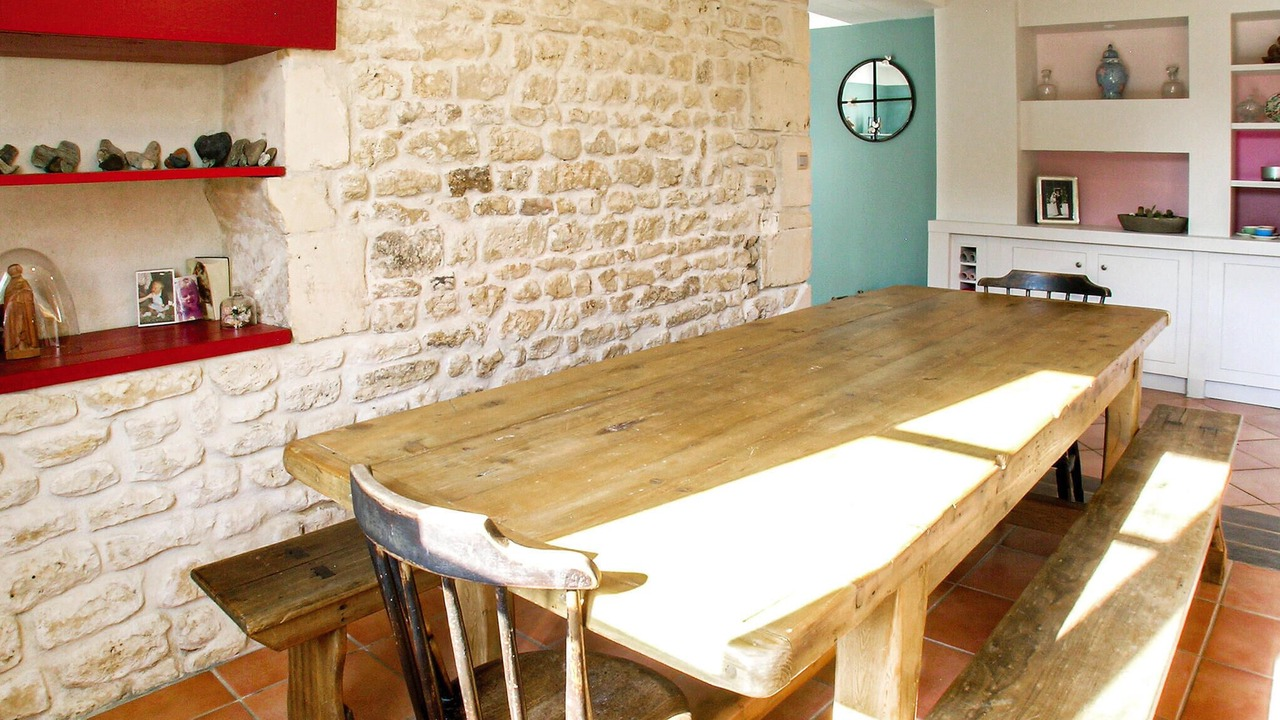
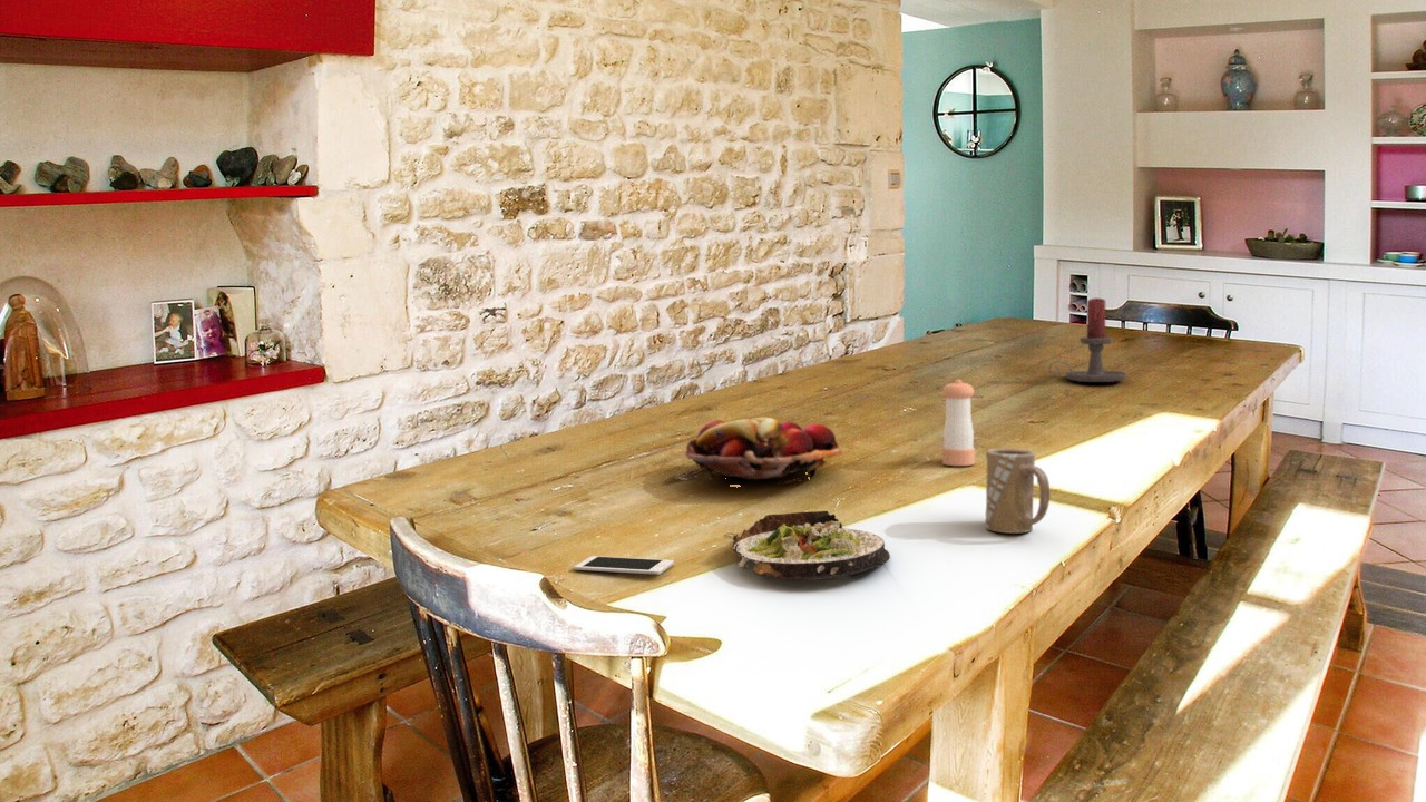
+ pepper shaker [941,379,976,467]
+ fruit basket [684,417,843,487]
+ candle holder [1047,296,1129,383]
+ mug [985,447,1051,535]
+ salad plate [732,510,891,581]
+ cell phone [574,555,675,576]
